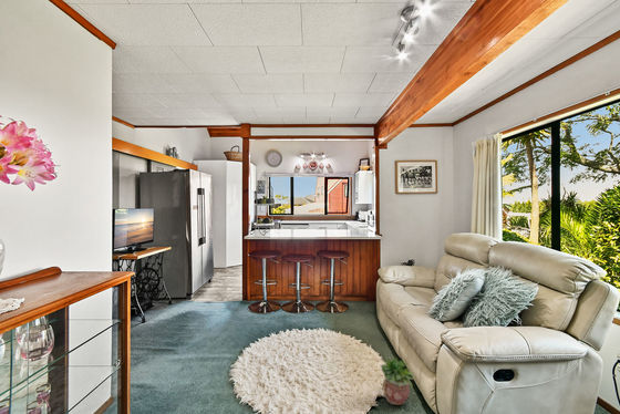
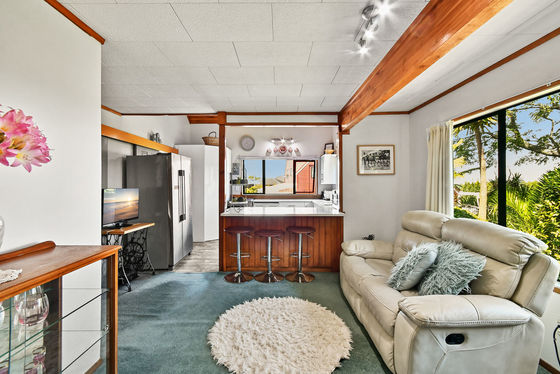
- potted plant [379,354,416,406]
